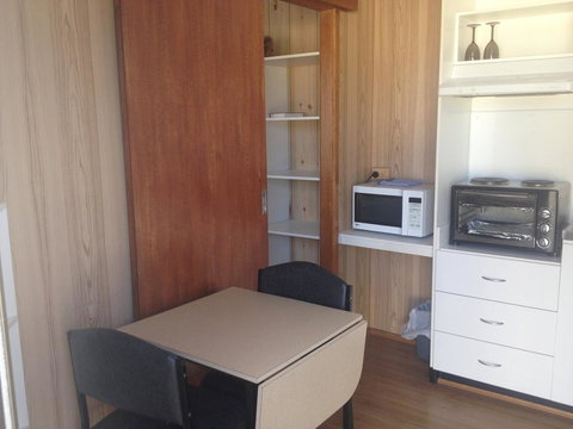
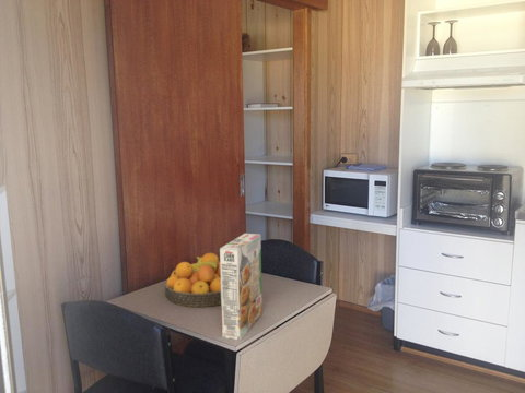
+ cereal box [219,233,264,342]
+ fruit bowl [164,252,222,308]
